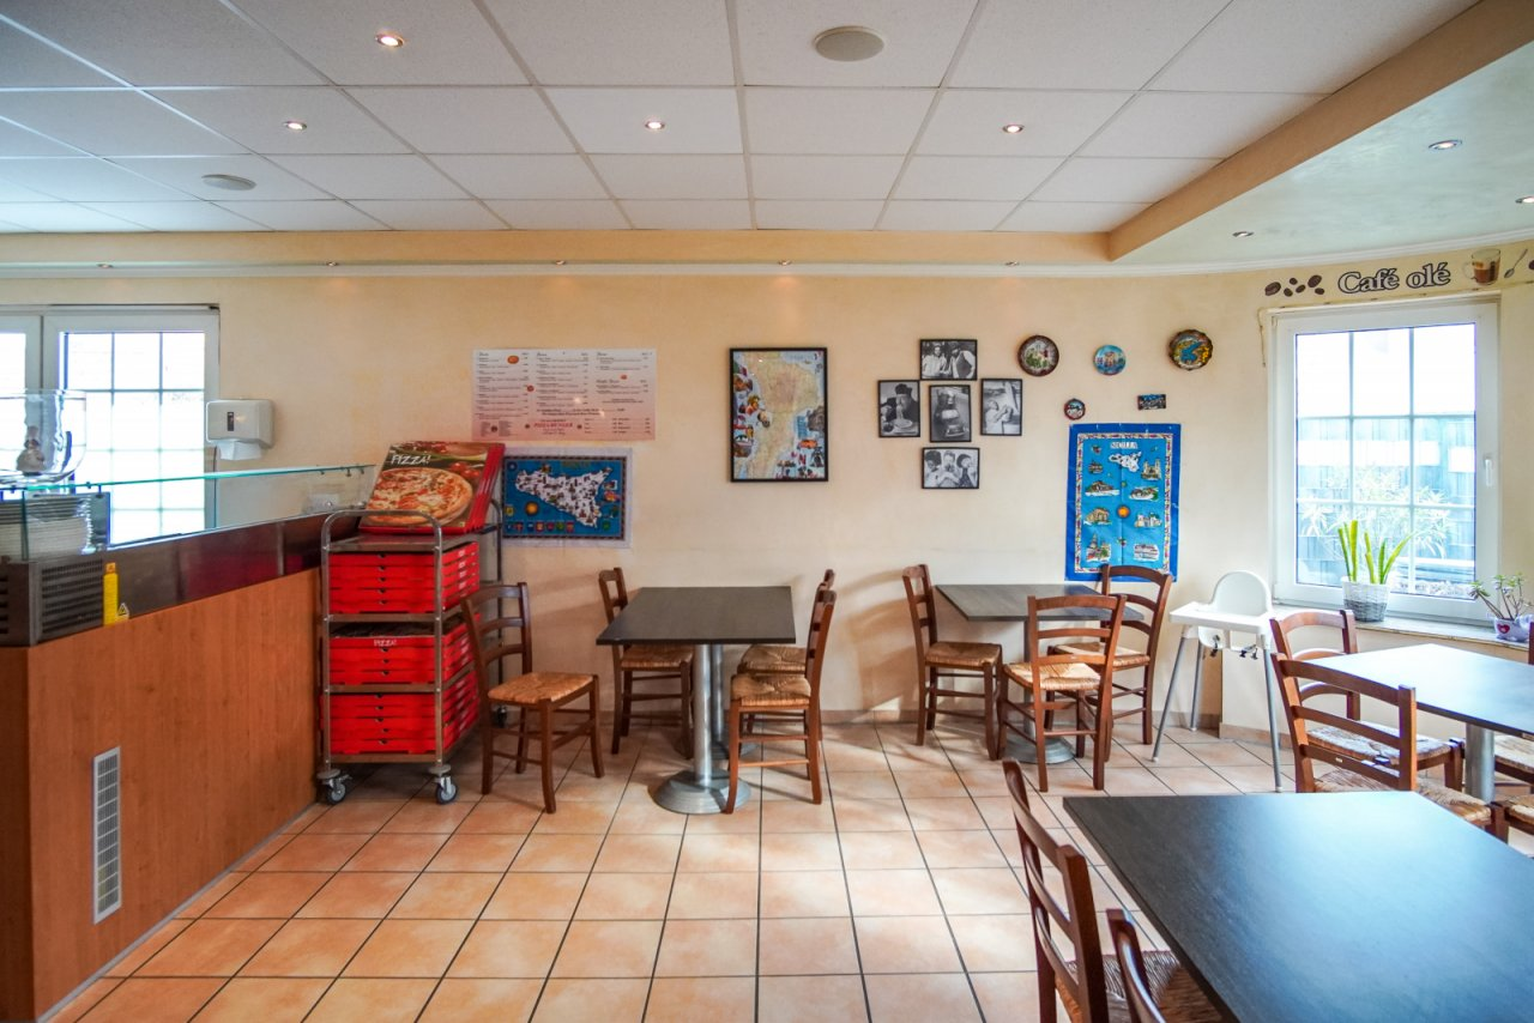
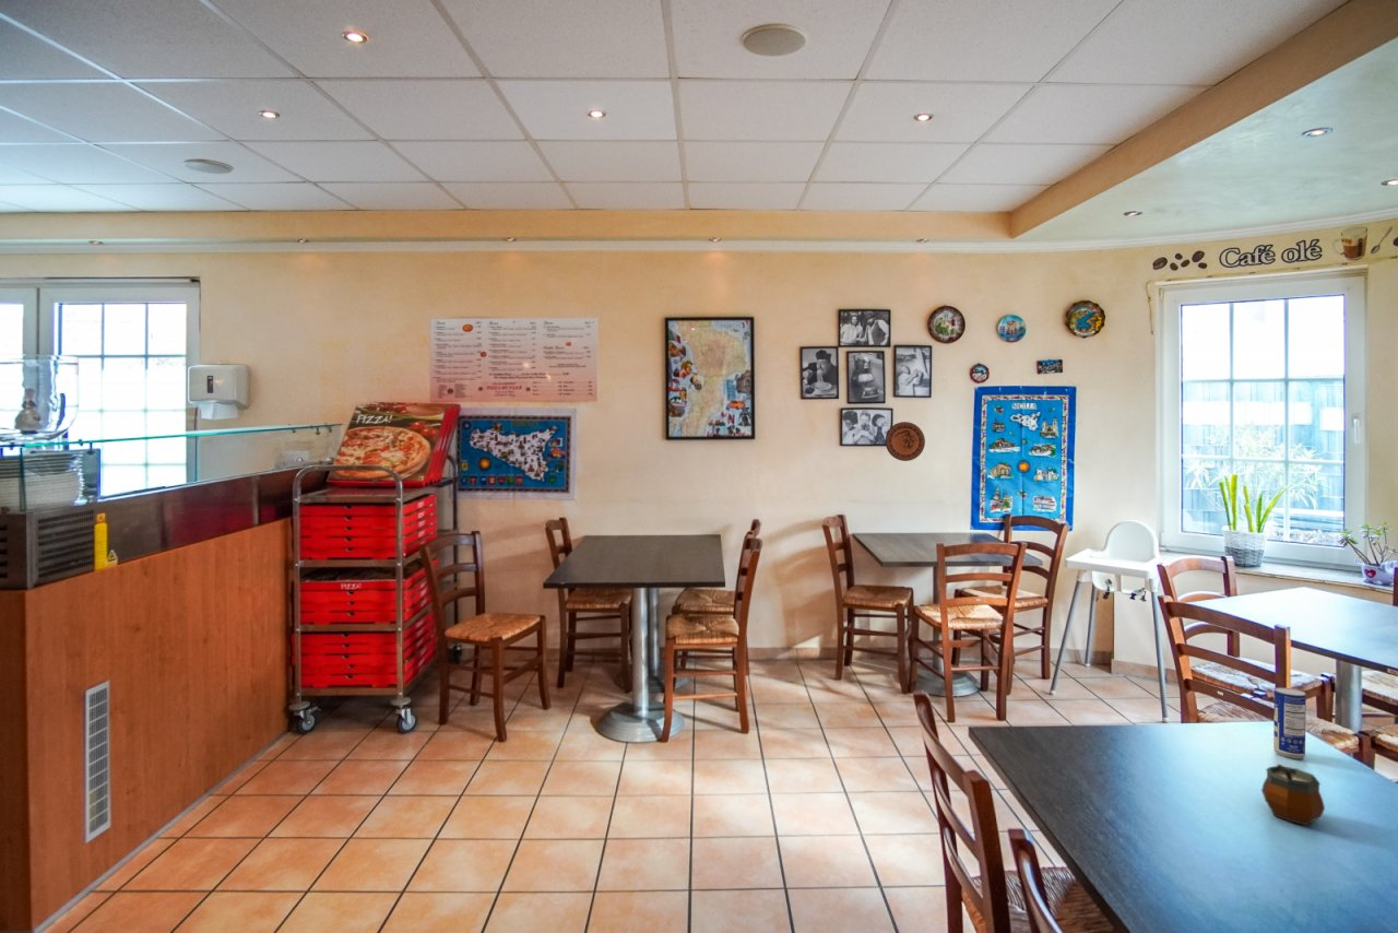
+ gourd [1260,763,1326,826]
+ beverage can [1272,686,1307,759]
+ decorative plate [885,421,926,462]
